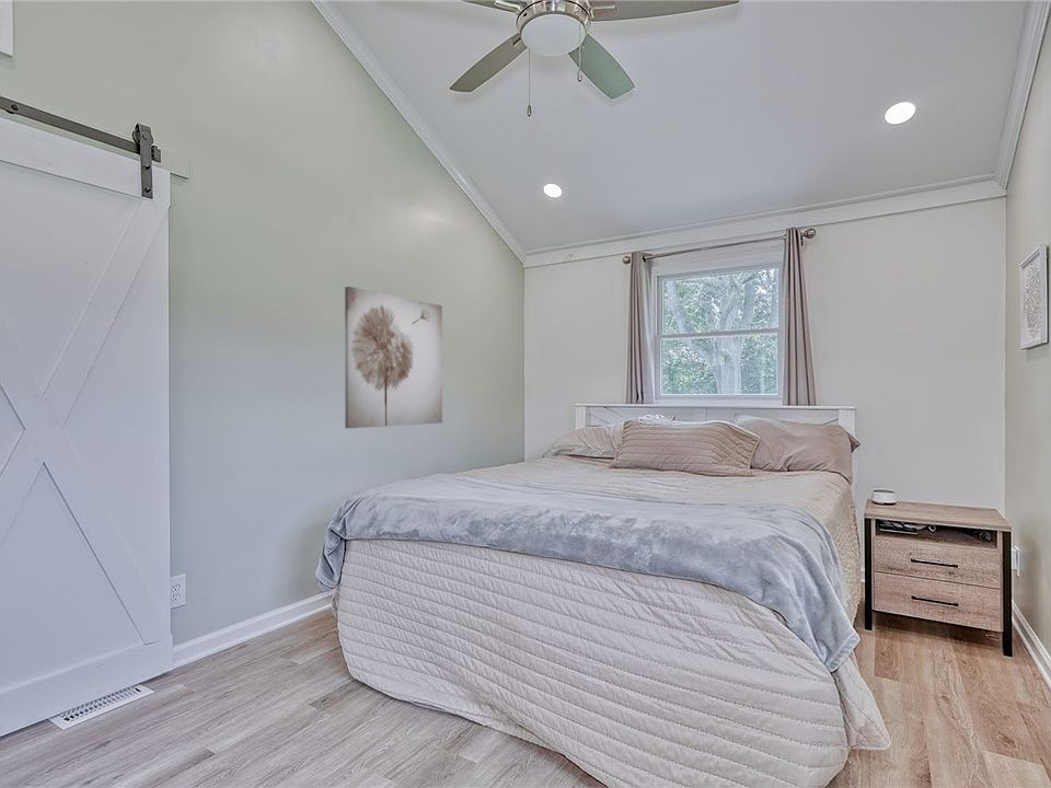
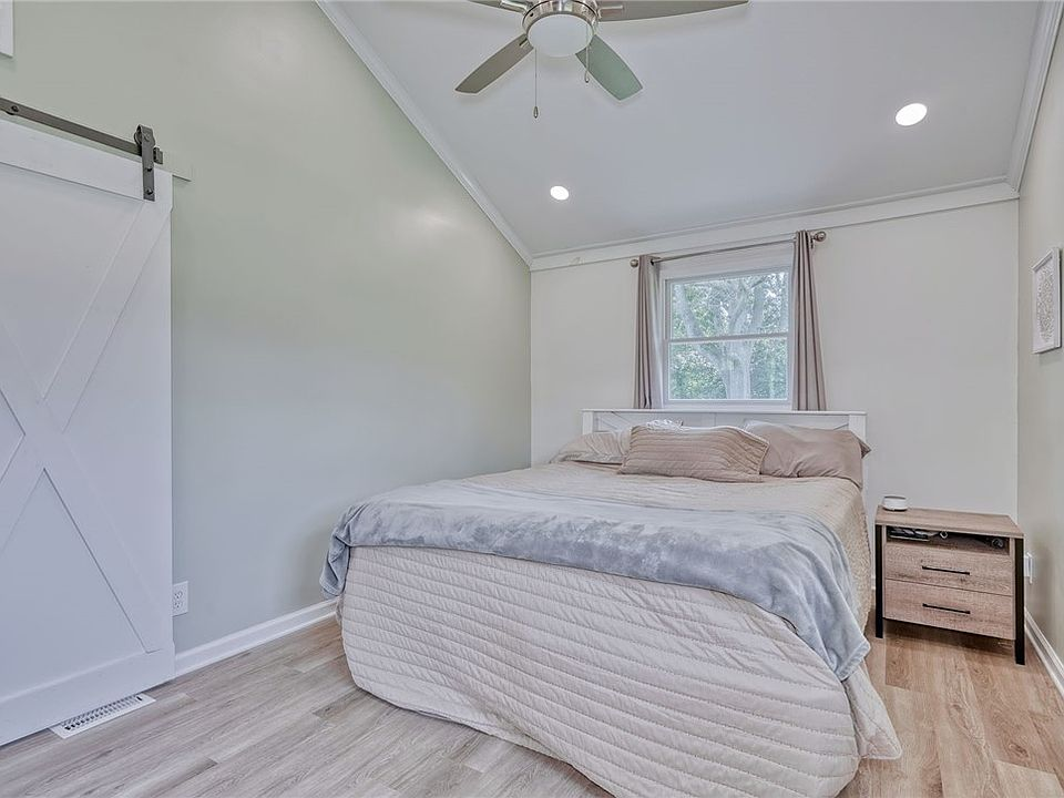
- wall art [344,286,443,429]
